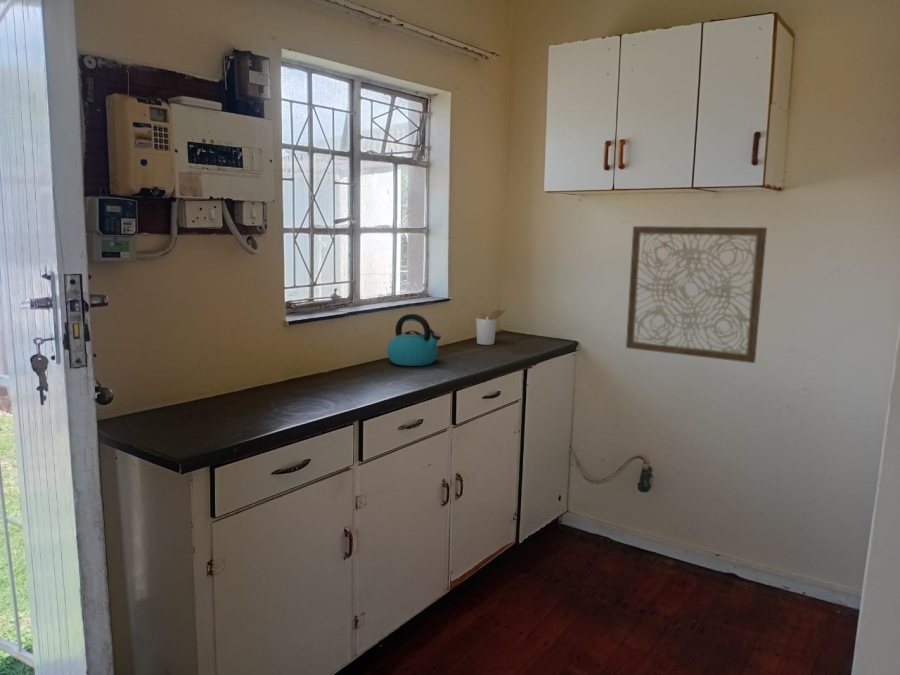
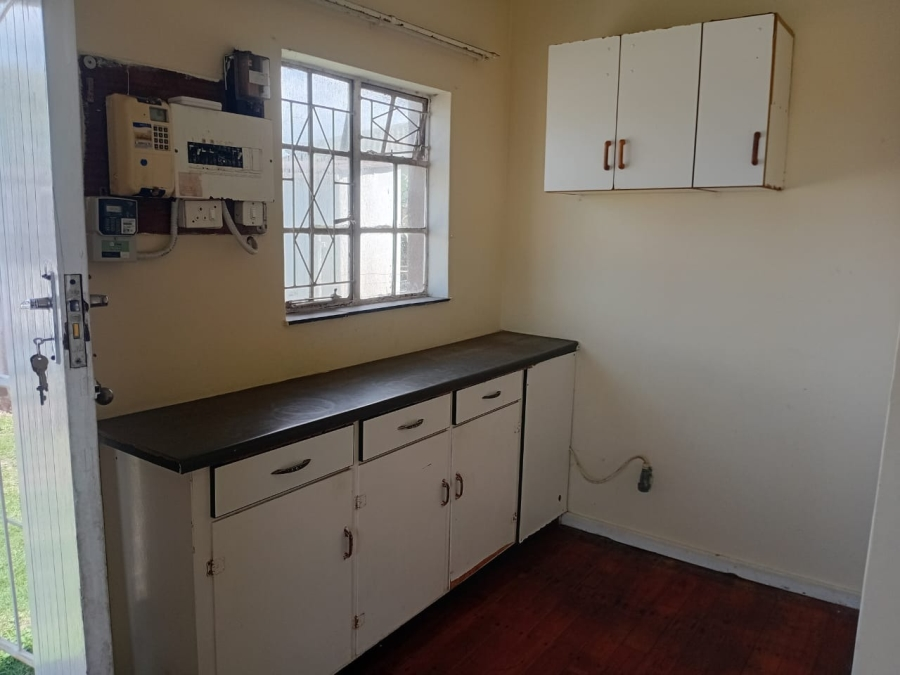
- wall art [625,223,768,364]
- kettle [386,313,442,367]
- utensil holder [475,304,506,346]
